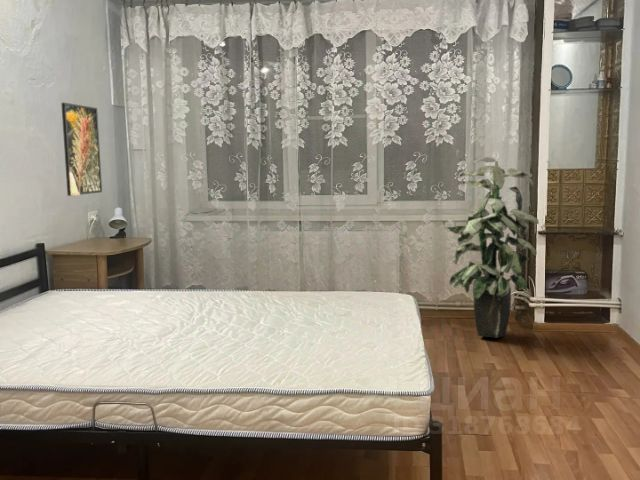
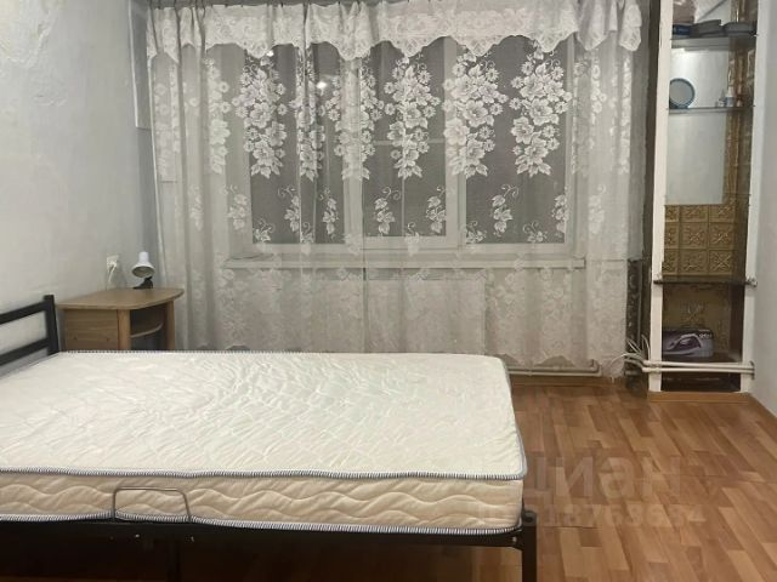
- indoor plant [446,156,540,339]
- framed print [60,102,103,197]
